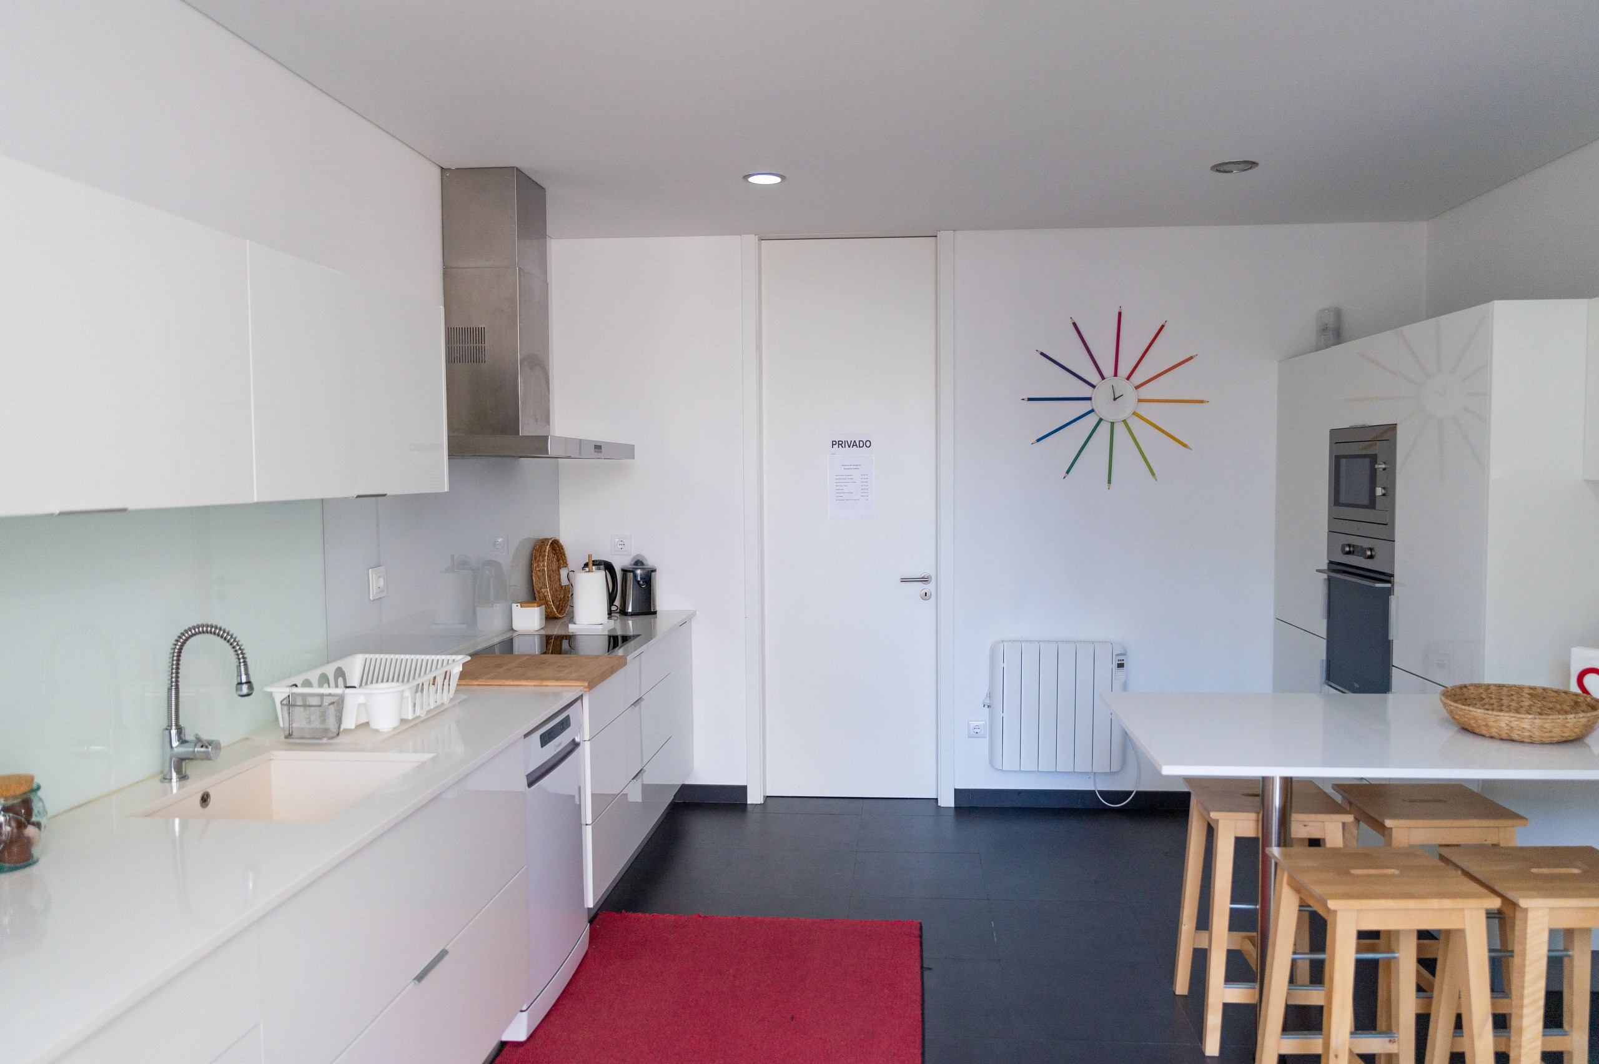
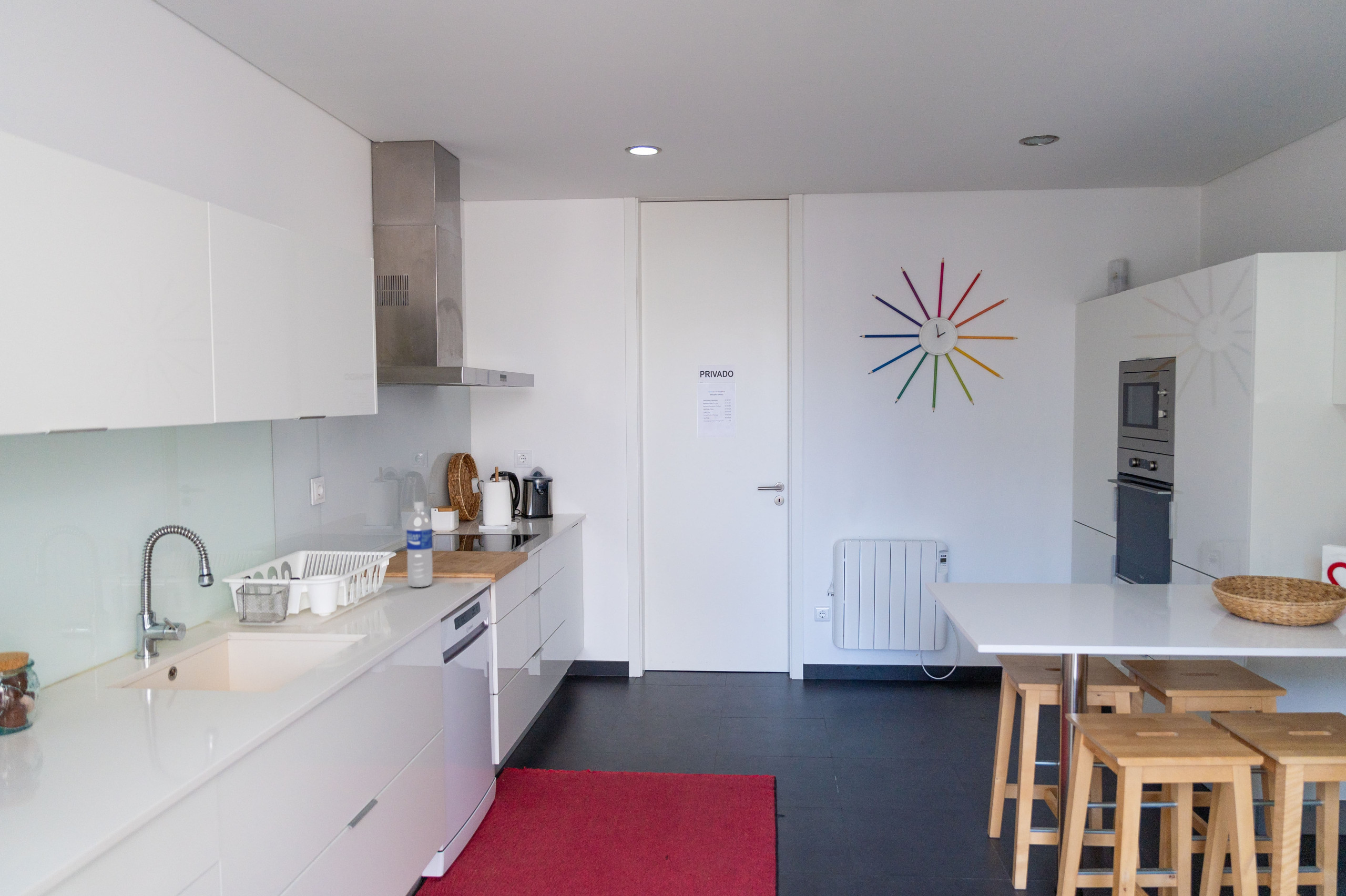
+ water bottle [406,501,433,588]
